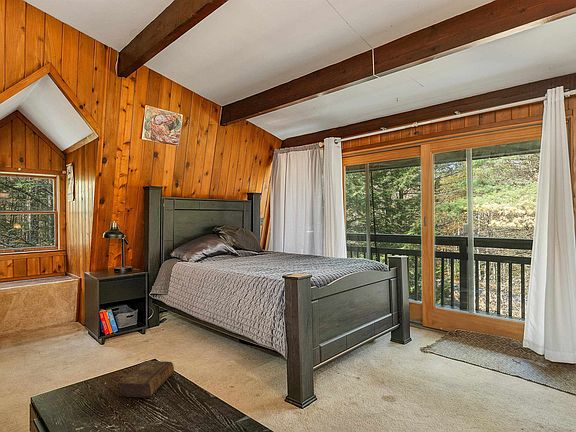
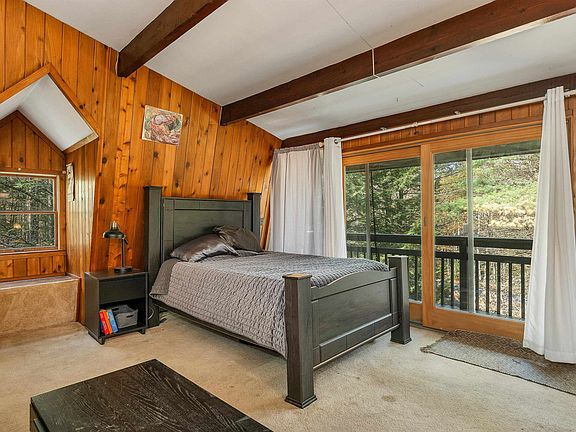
- book [117,360,175,399]
